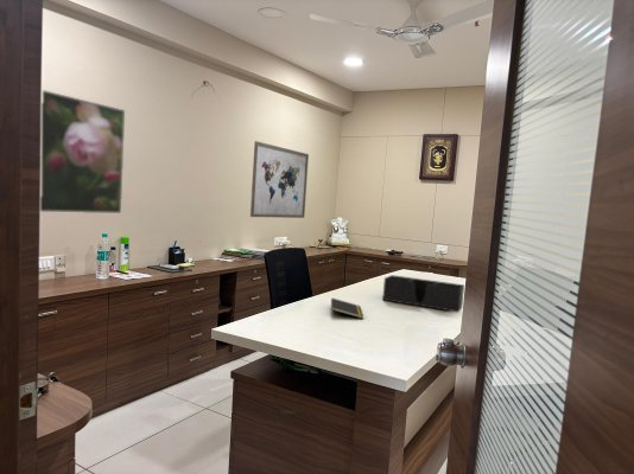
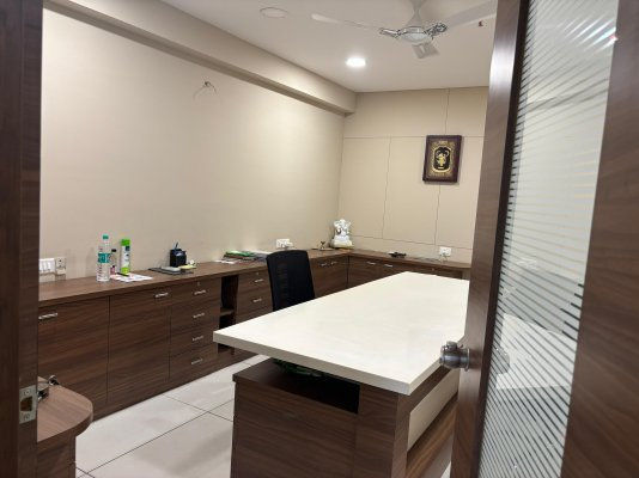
- notepad [330,297,364,319]
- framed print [39,89,126,214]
- wall art [249,140,310,219]
- desk organizer [381,274,465,313]
